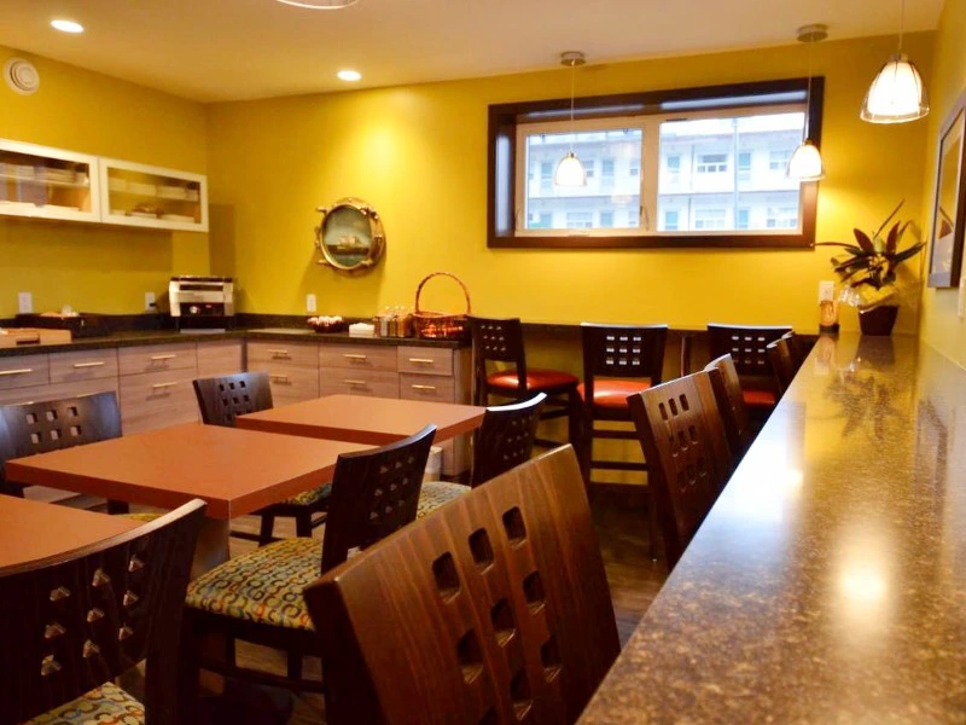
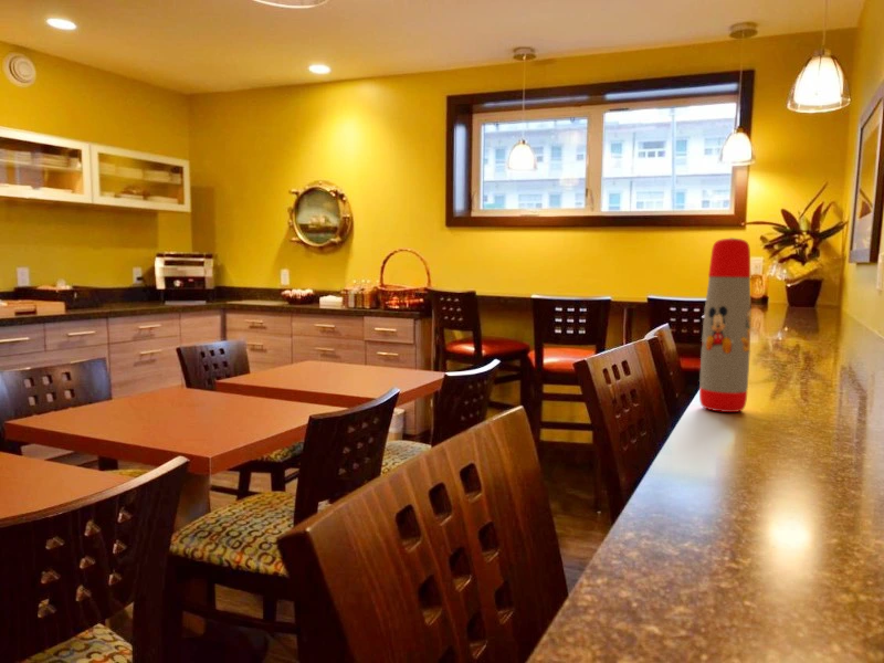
+ water bottle [698,236,751,413]
